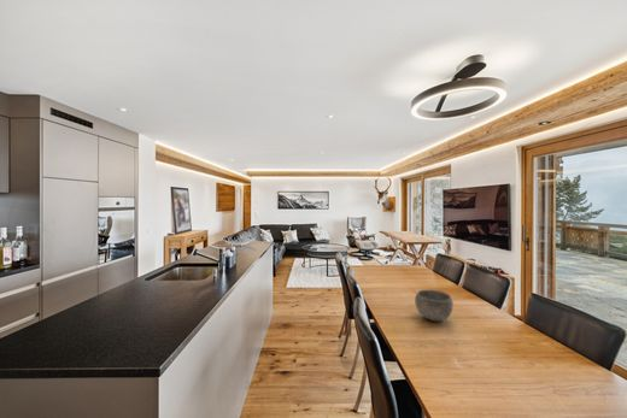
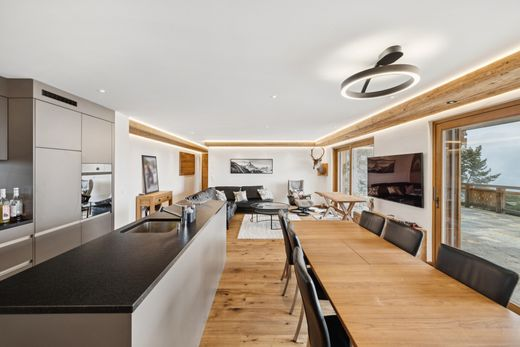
- bowl [414,289,455,322]
